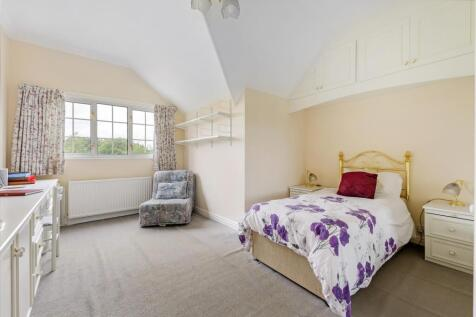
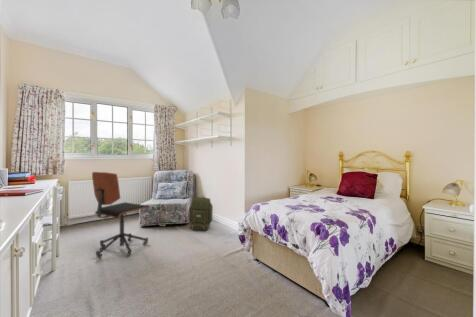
+ backpack [188,196,214,231]
+ office chair [91,171,151,259]
